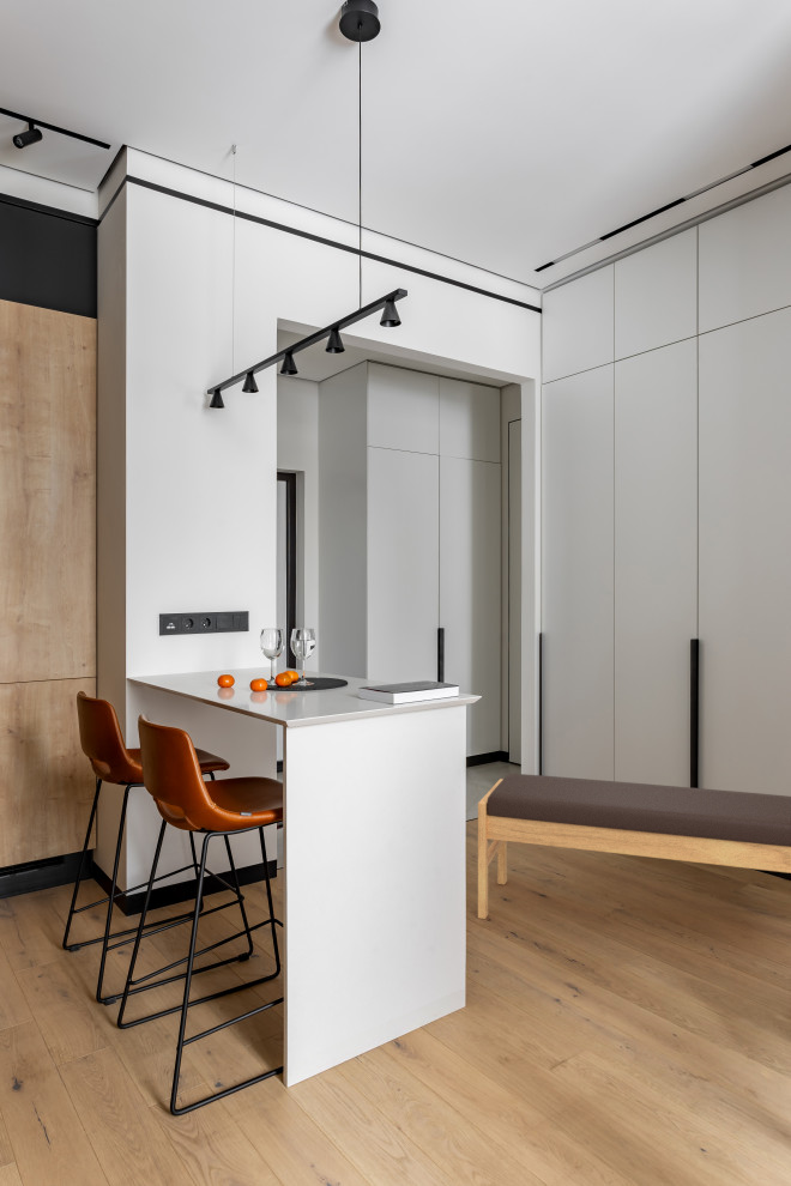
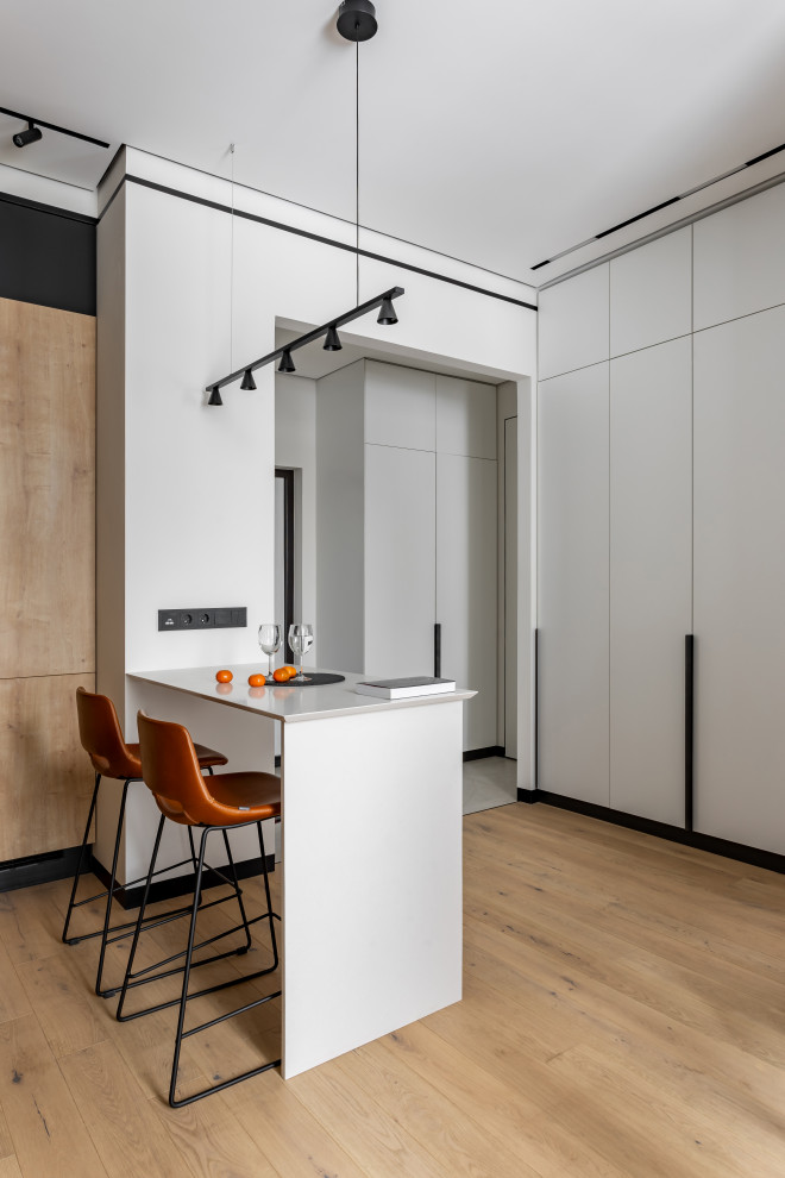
- bench [477,773,791,920]
